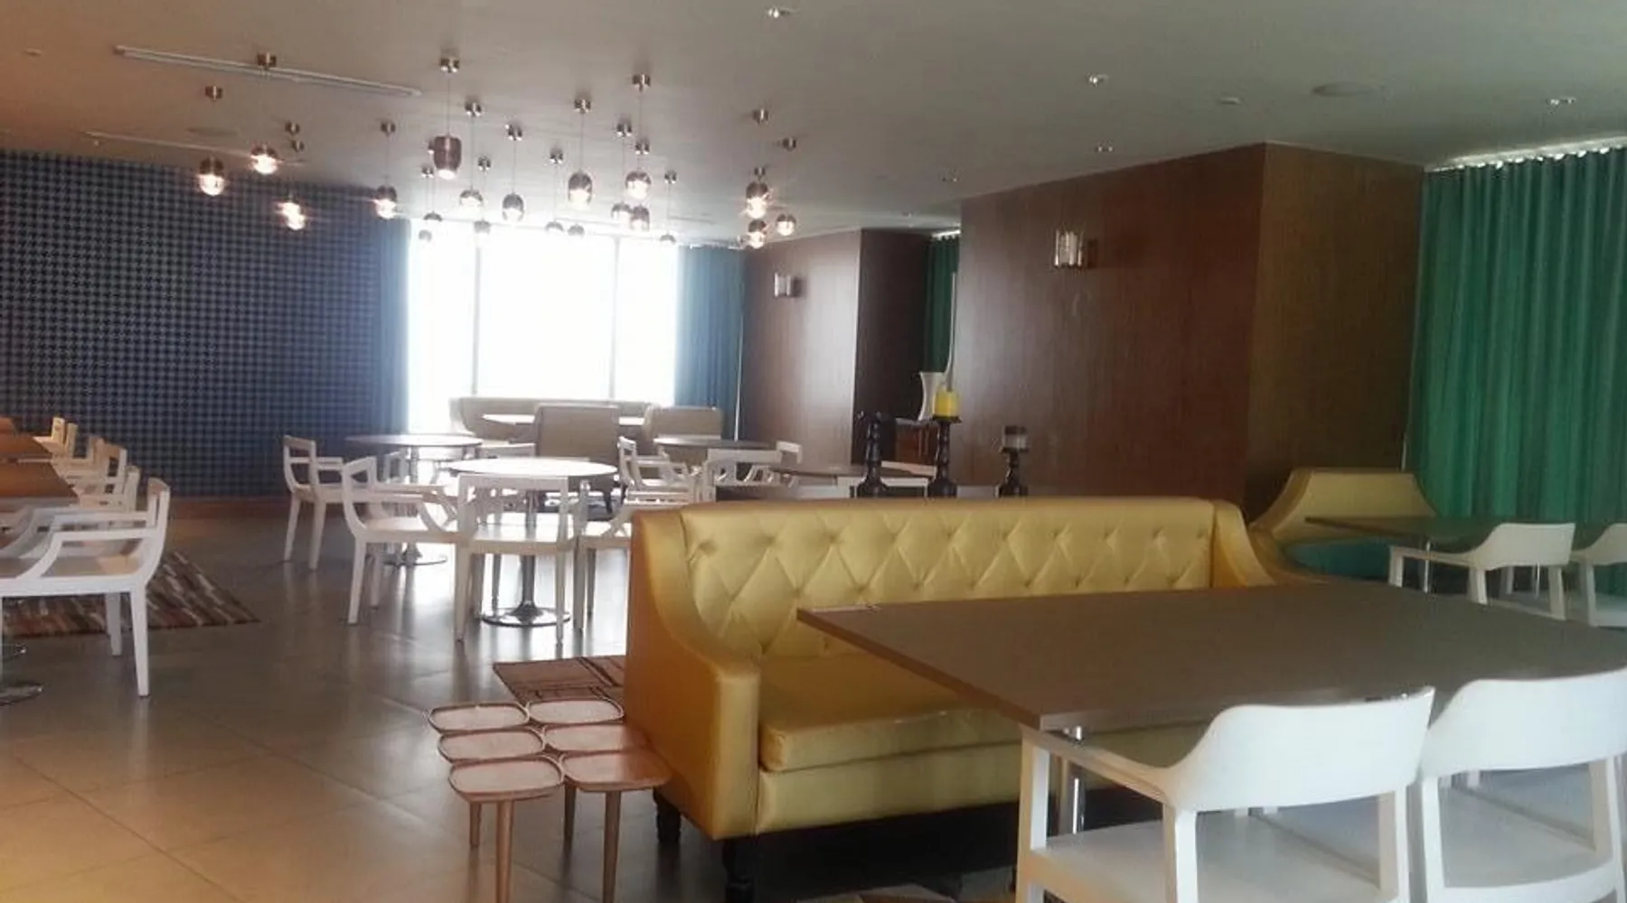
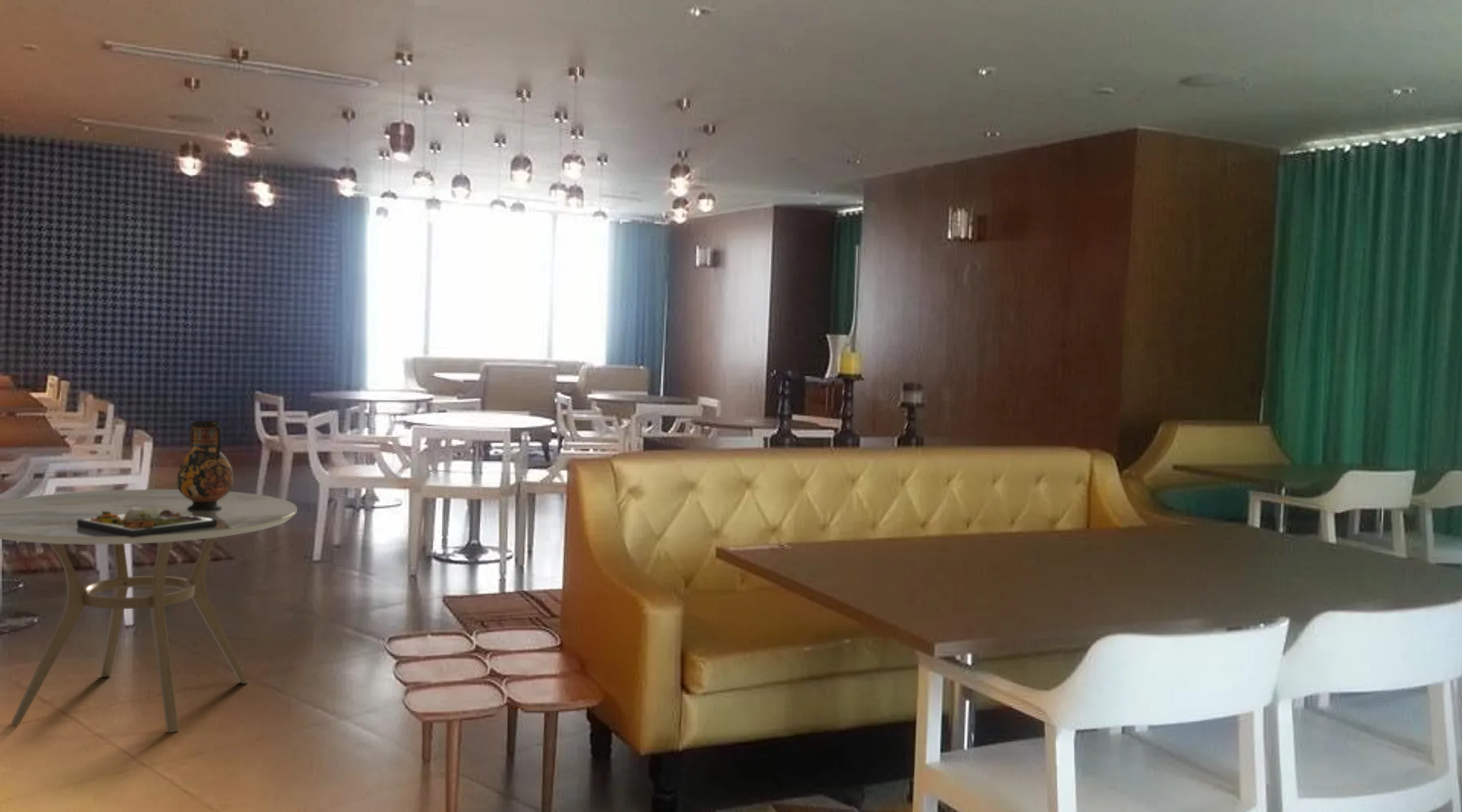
+ vase [175,420,234,512]
+ dinner plate [77,507,217,538]
+ dining table [0,488,298,733]
